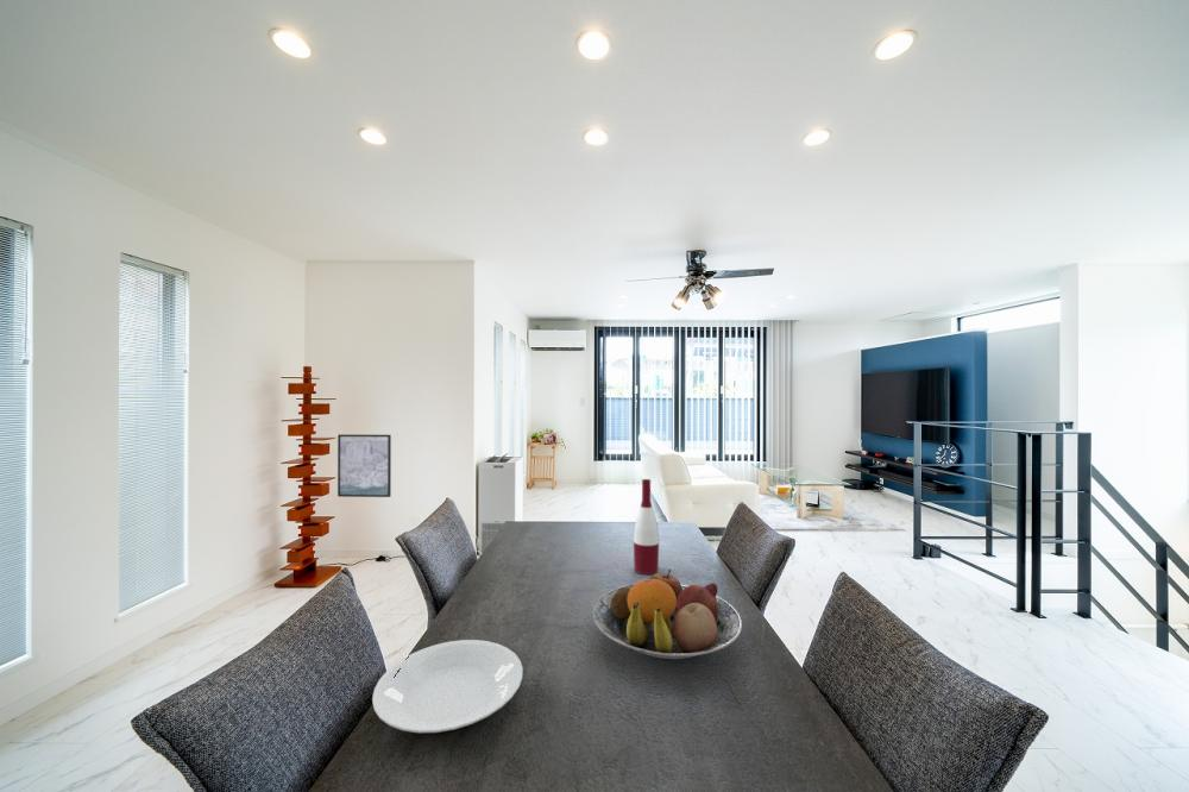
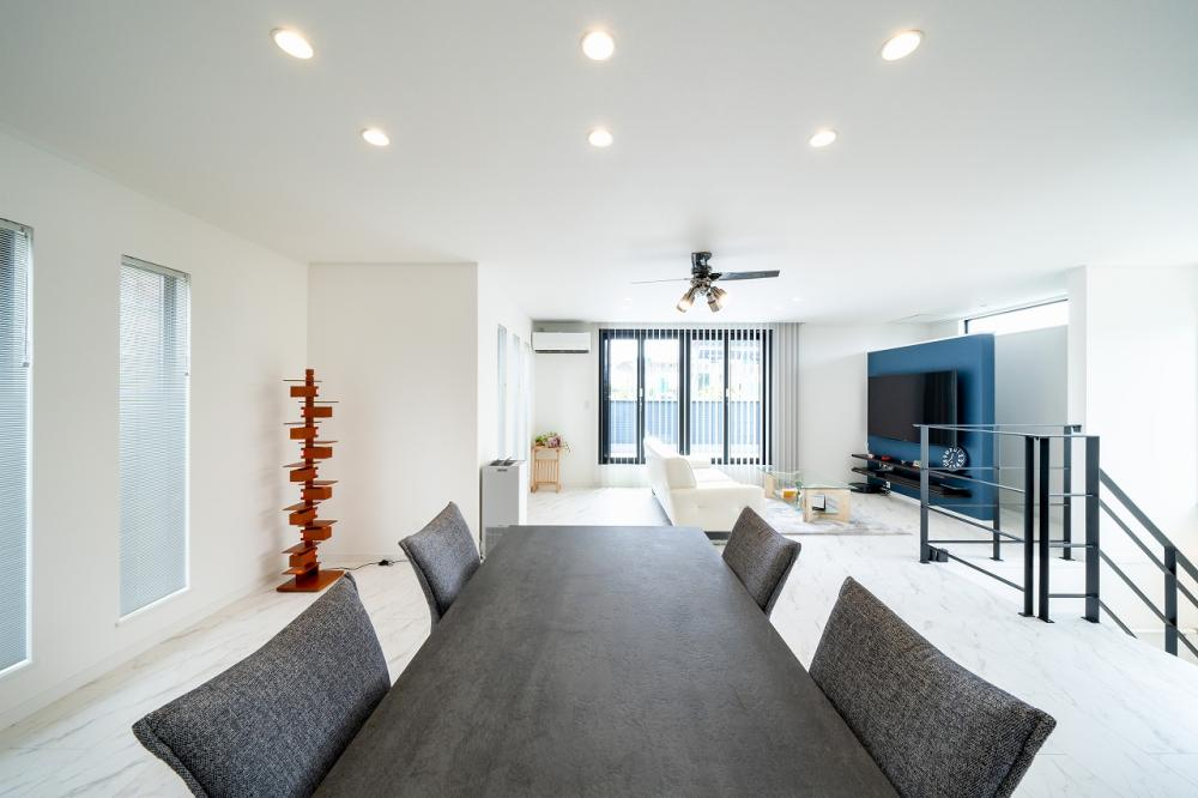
- alcohol [633,478,660,576]
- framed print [336,433,392,498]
- fruit bowl [591,568,743,660]
- plate [371,639,523,734]
